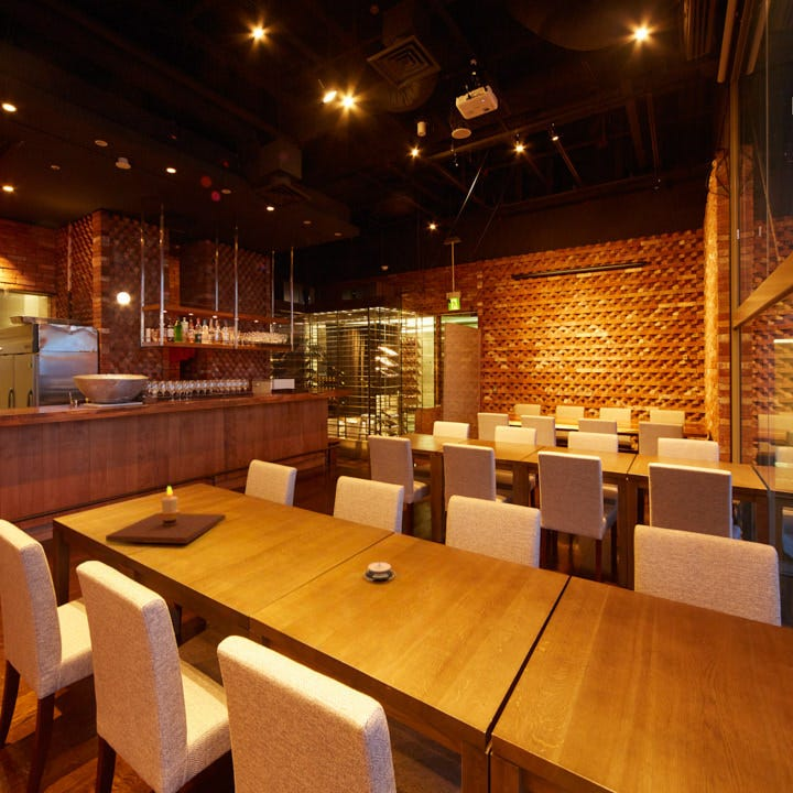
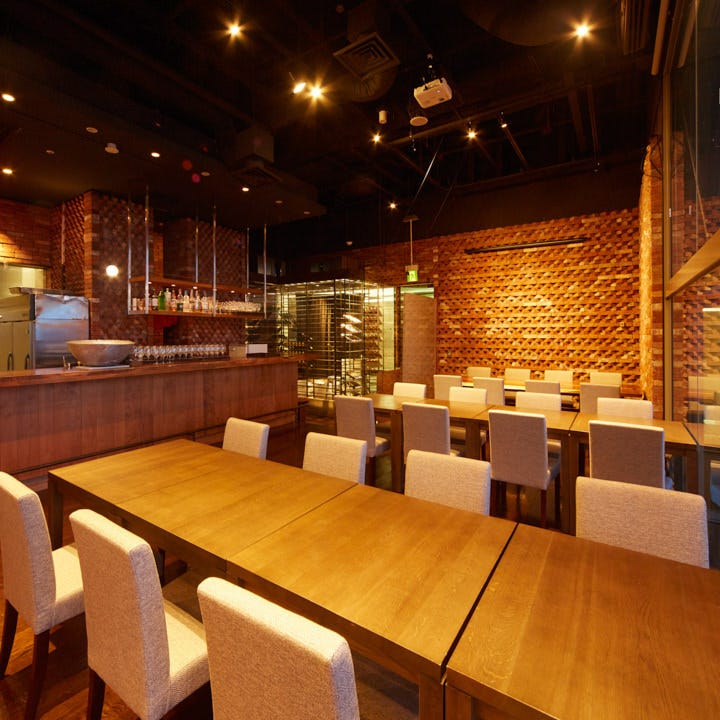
- architectural model [362,561,397,582]
- candle [105,485,227,544]
